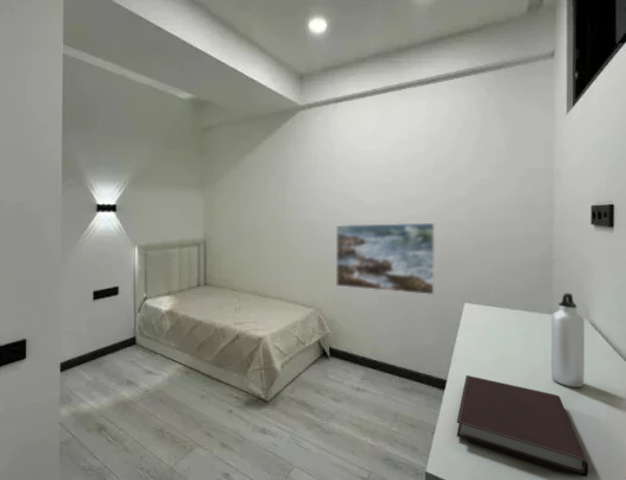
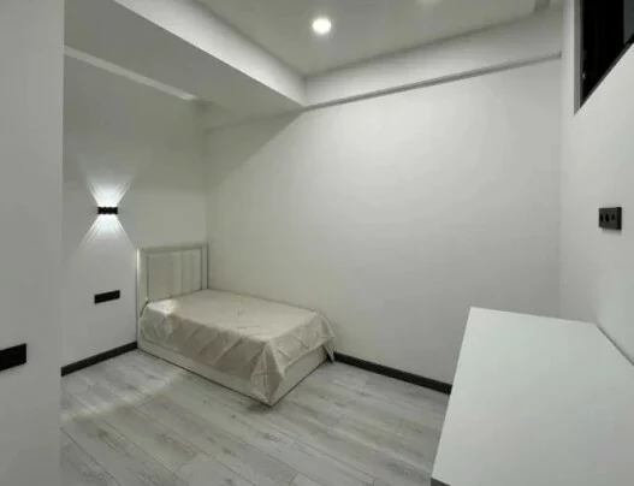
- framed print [335,222,436,296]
- notebook [456,374,589,478]
- water bottle [550,292,586,389]
